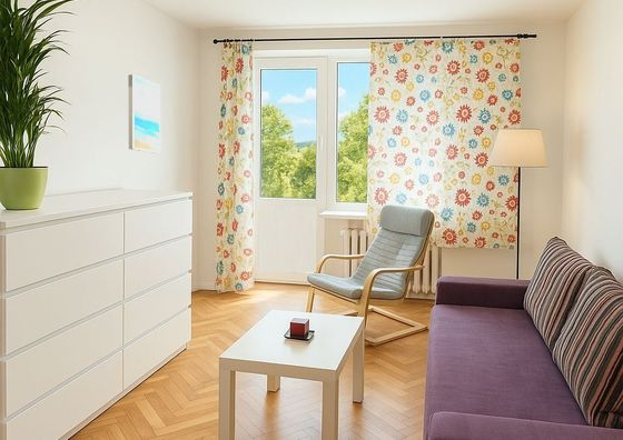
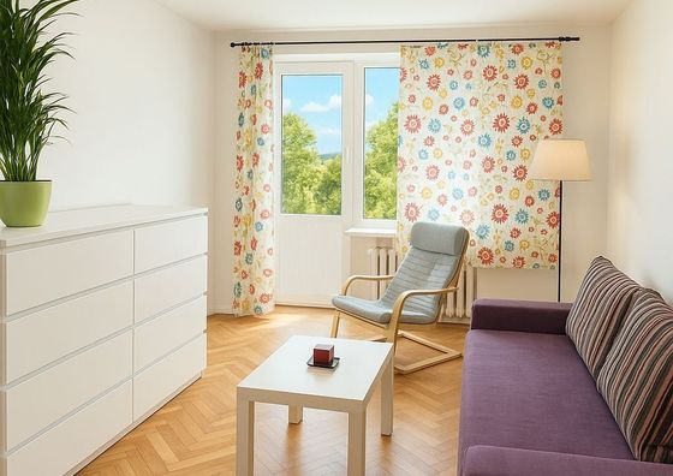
- wall art [127,73,161,154]
